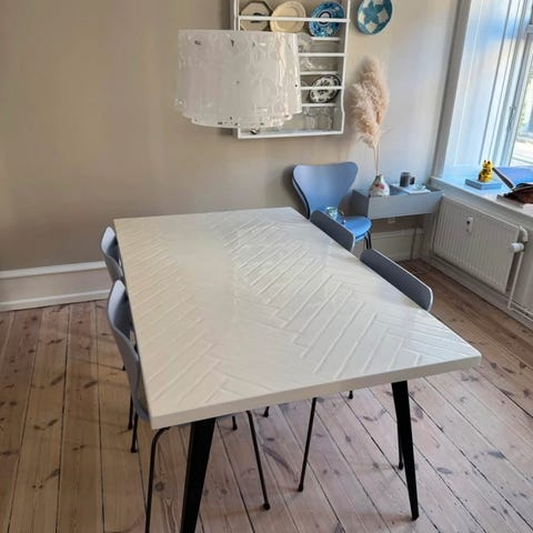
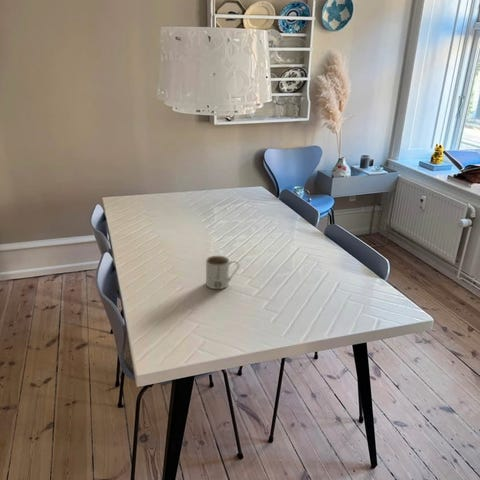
+ mug [205,255,240,290]
